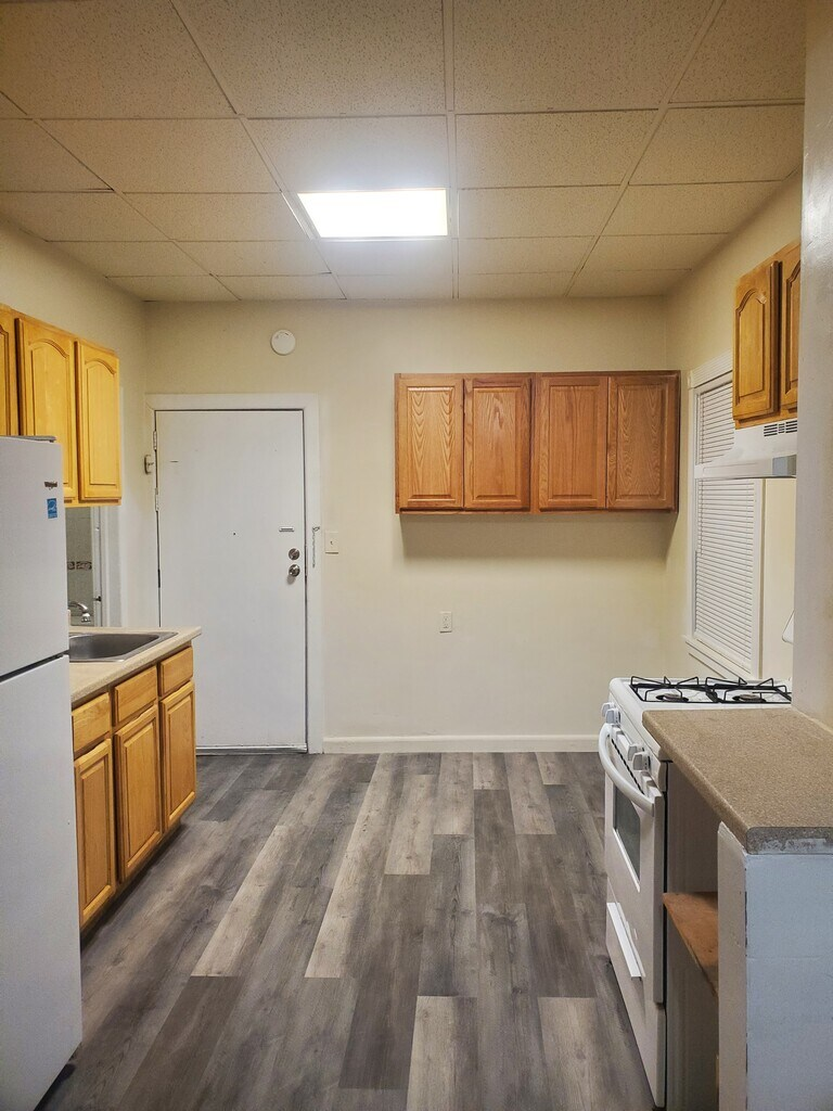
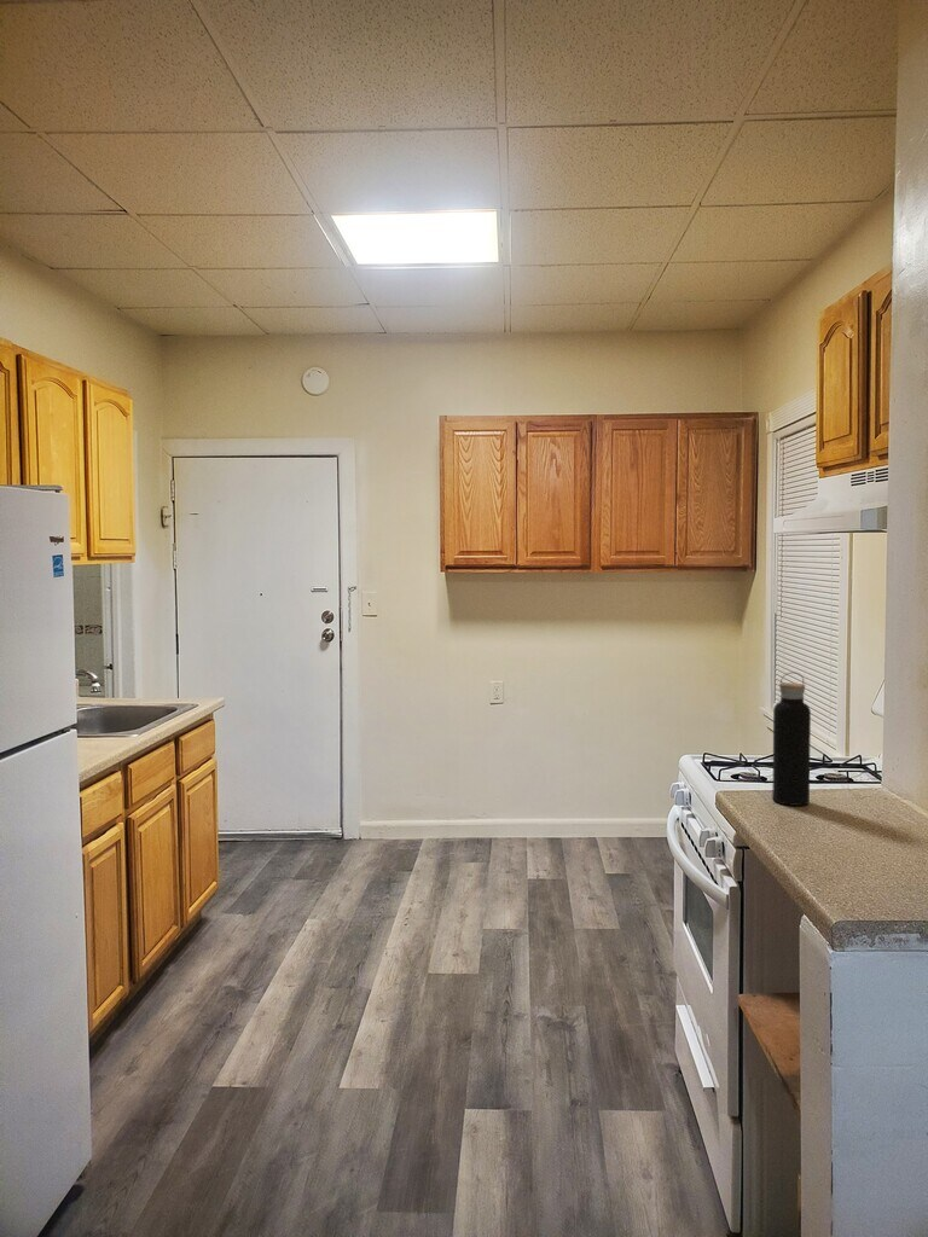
+ water bottle [771,670,812,807]
